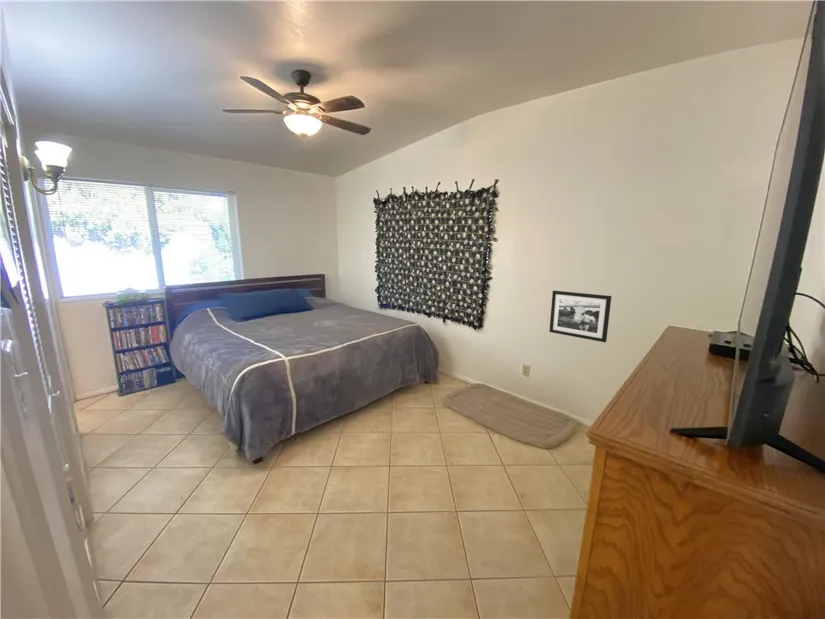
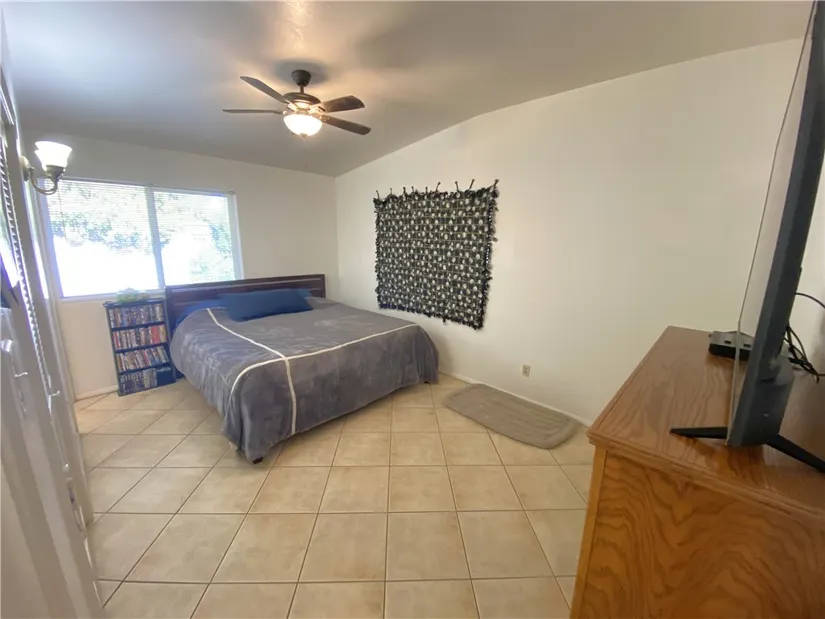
- picture frame [548,290,612,343]
